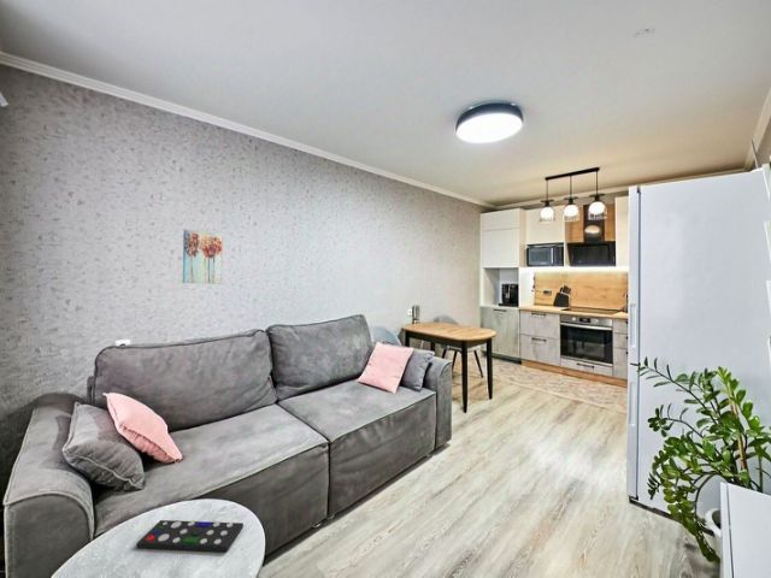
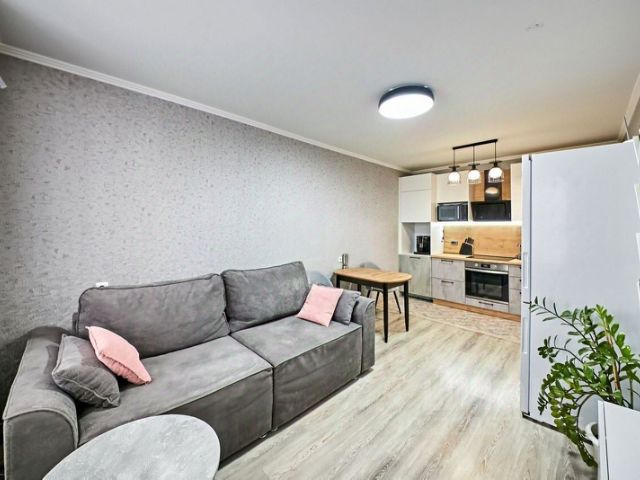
- wall art [182,229,224,285]
- remote control [135,519,245,553]
